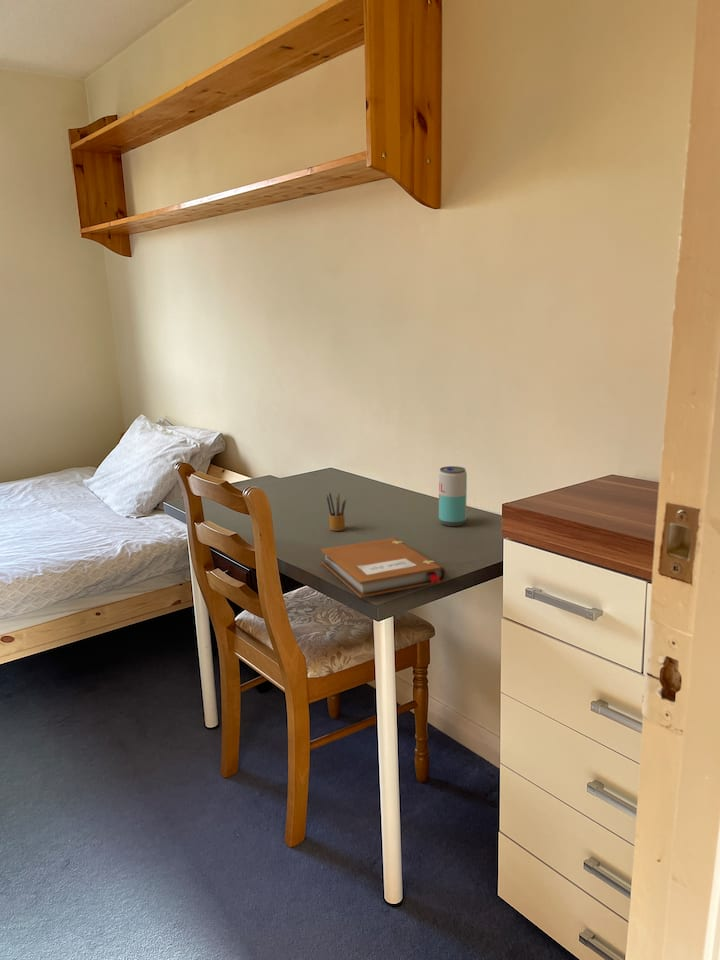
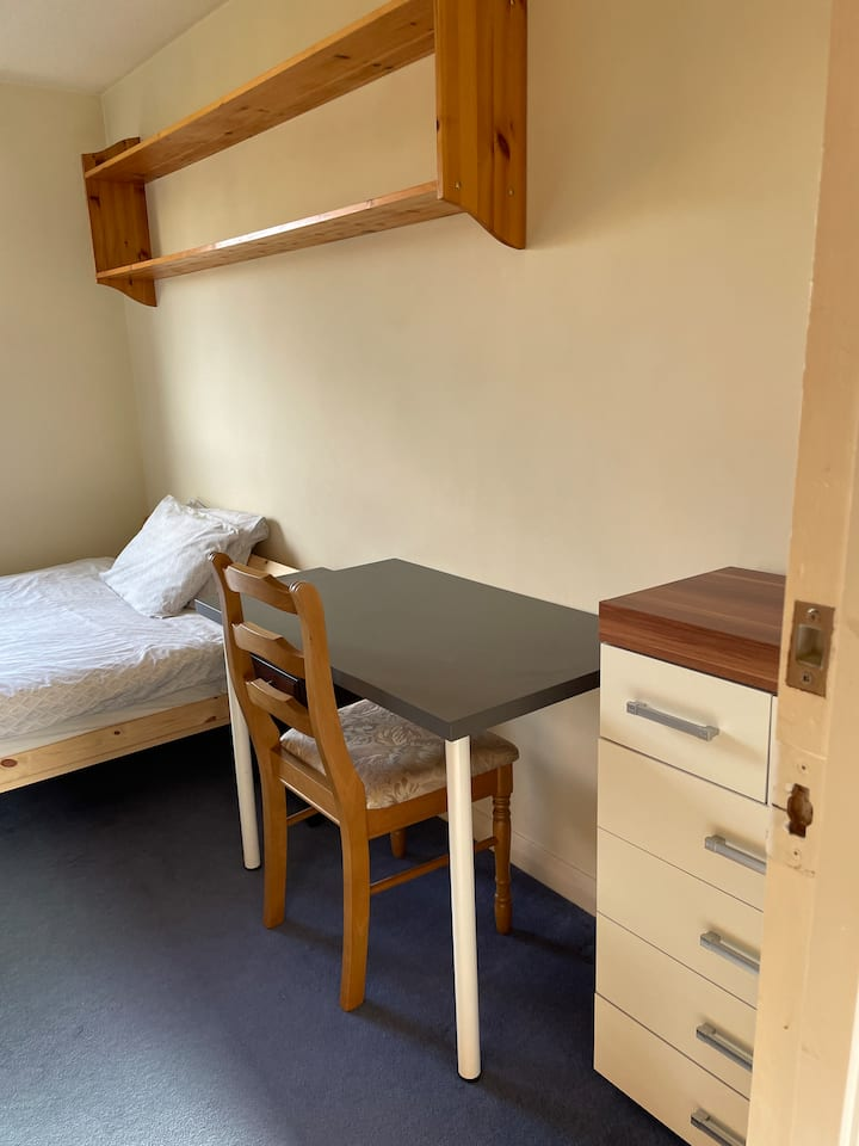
- notebook [320,537,447,599]
- beverage can [438,465,468,527]
- pencil box [326,490,347,532]
